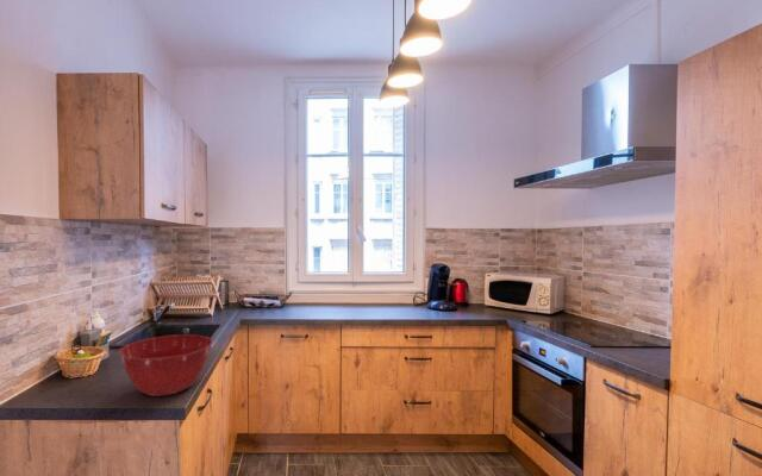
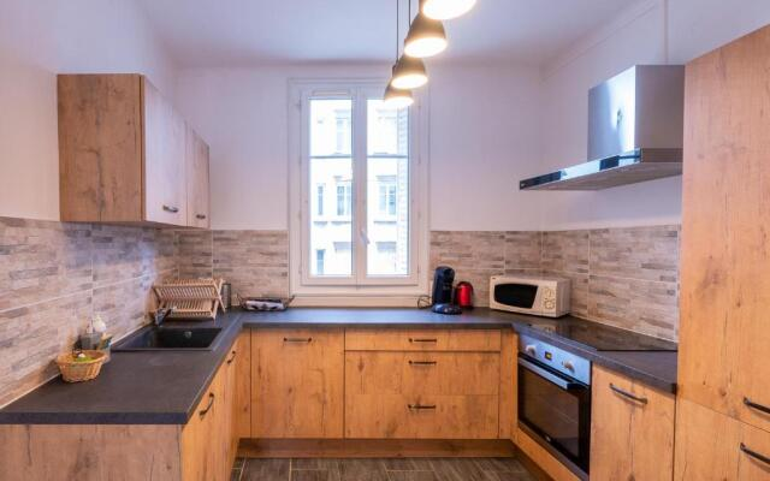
- mixing bowl [118,333,213,397]
